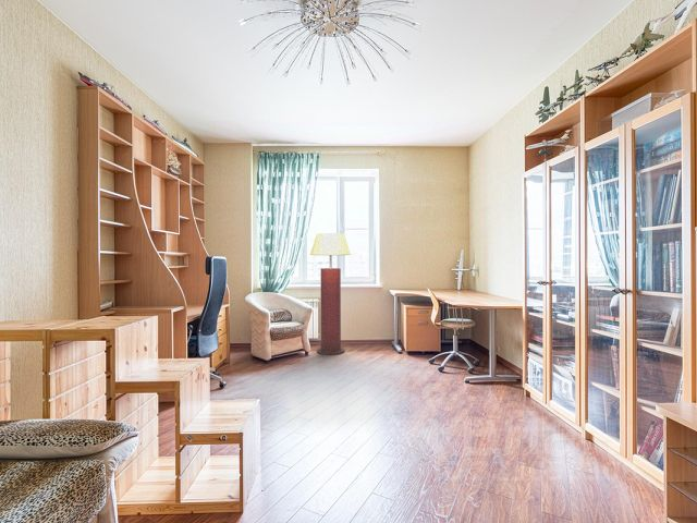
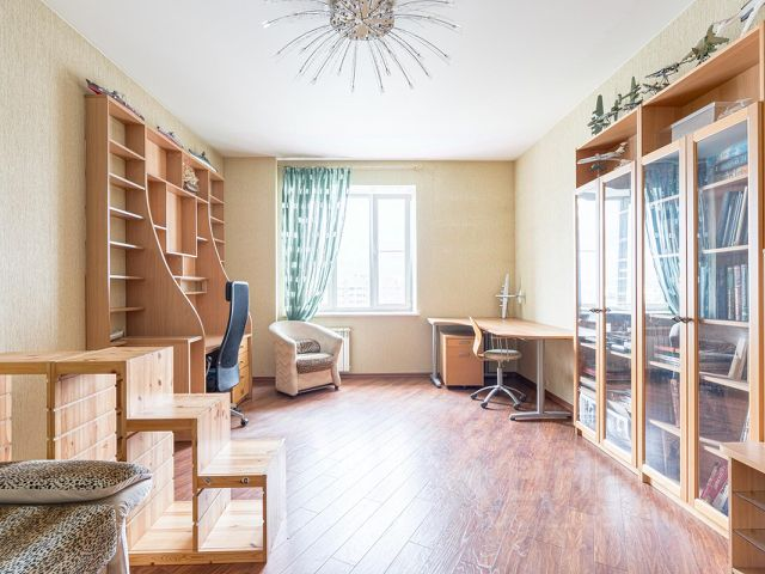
- floor lamp [309,232,352,356]
